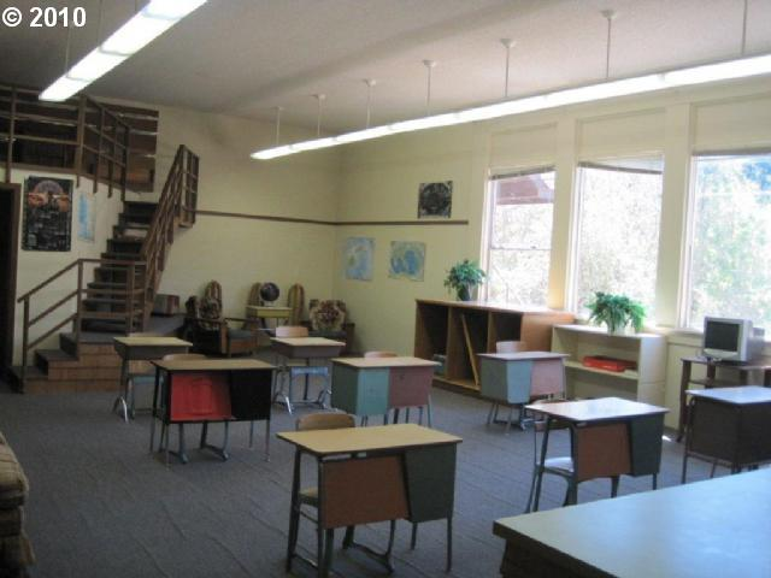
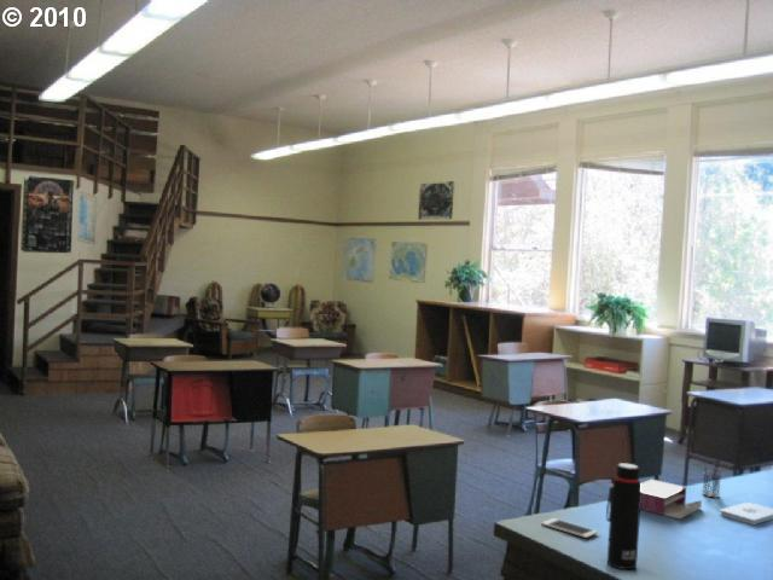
+ notepad [719,501,773,526]
+ water bottle [605,462,643,570]
+ book [640,478,703,521]
+ cell phone [540,517,599,539]
+ pencil holder [701,464,722,499]
